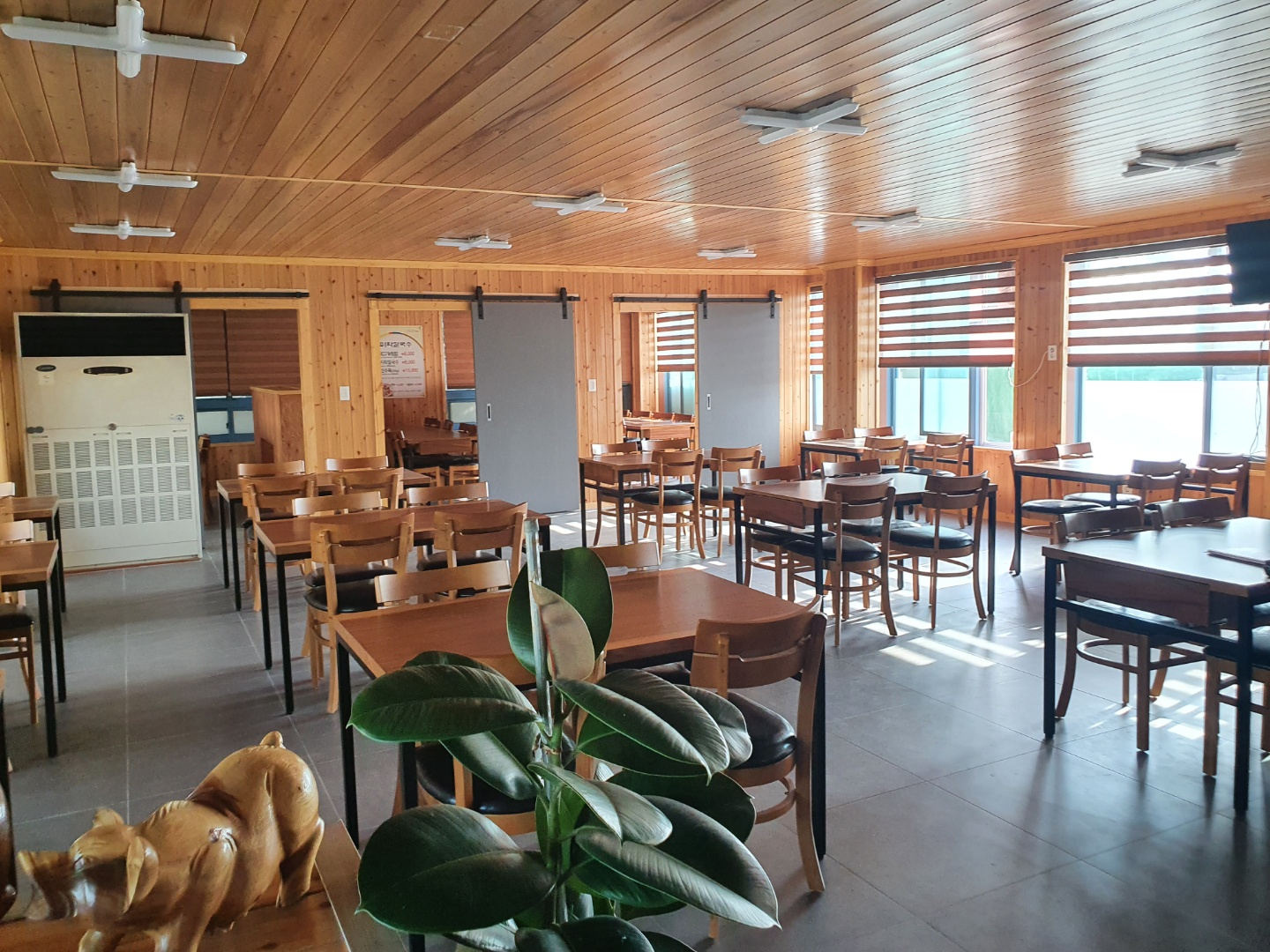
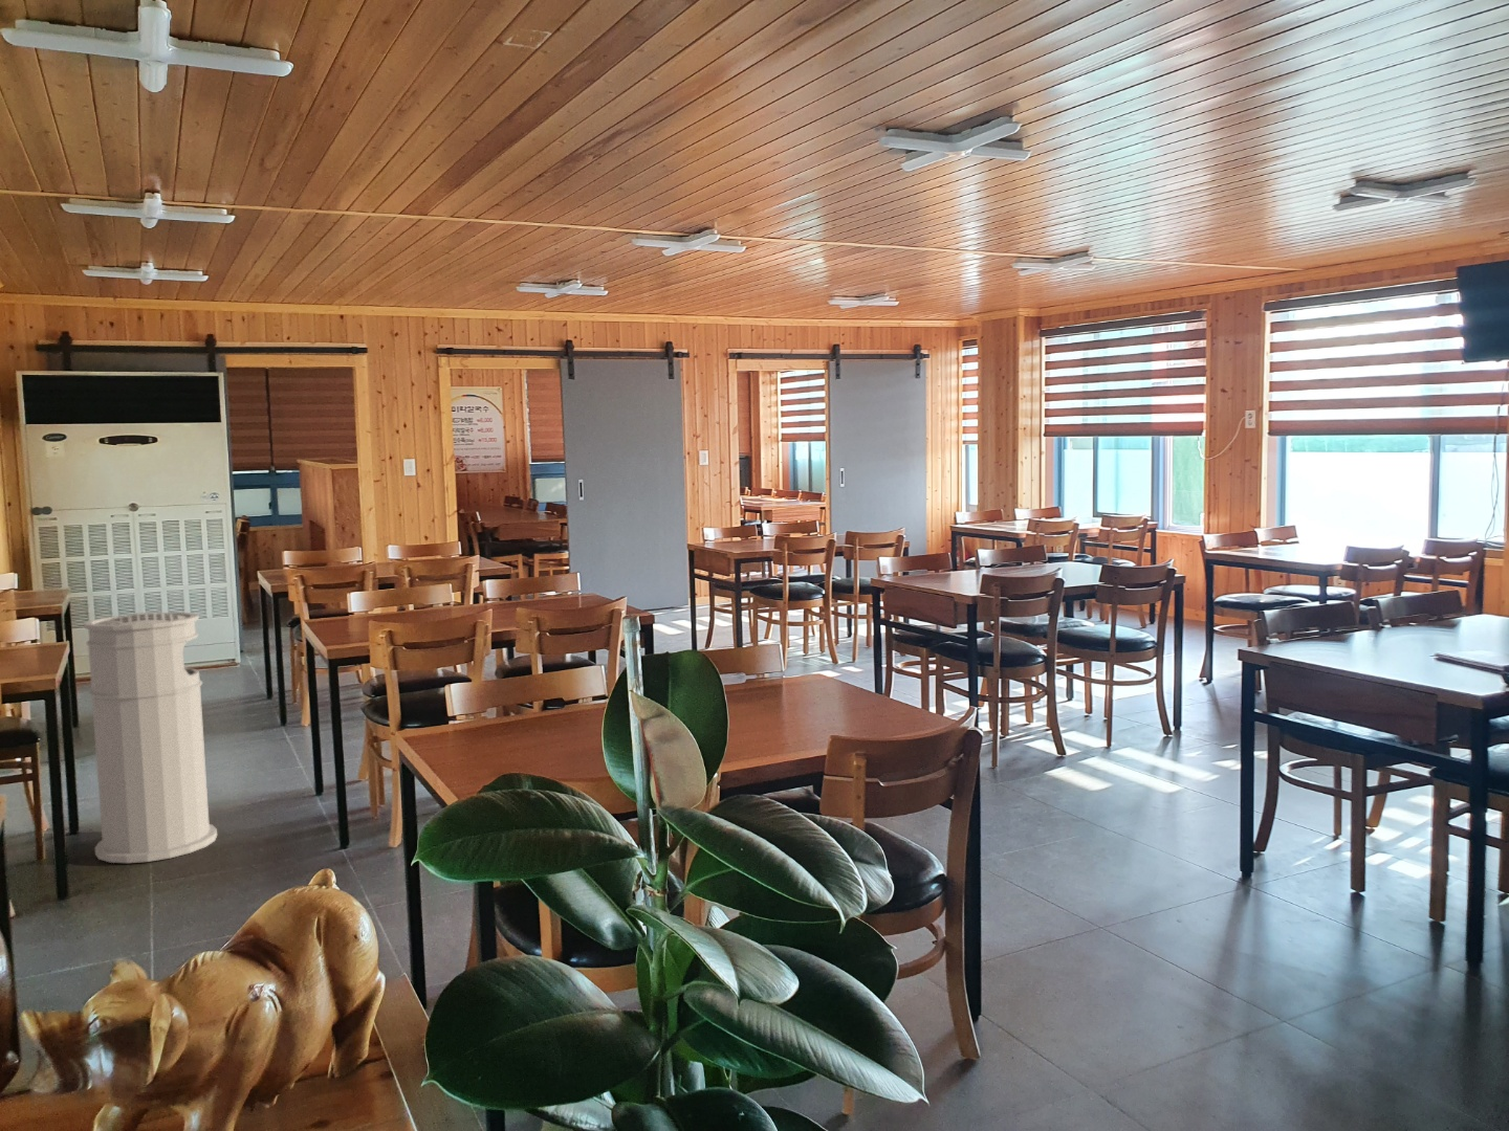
+ trash can [83,612,217,864]
